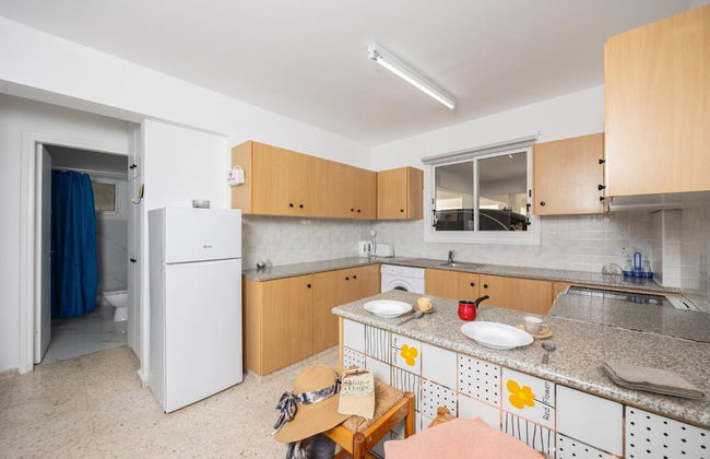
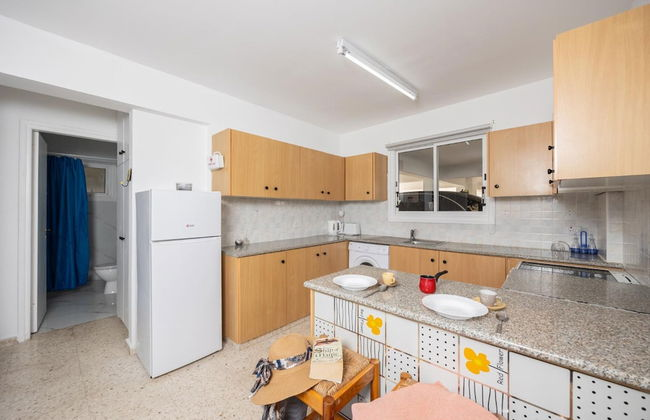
- washcloth [601,361,708,400]
